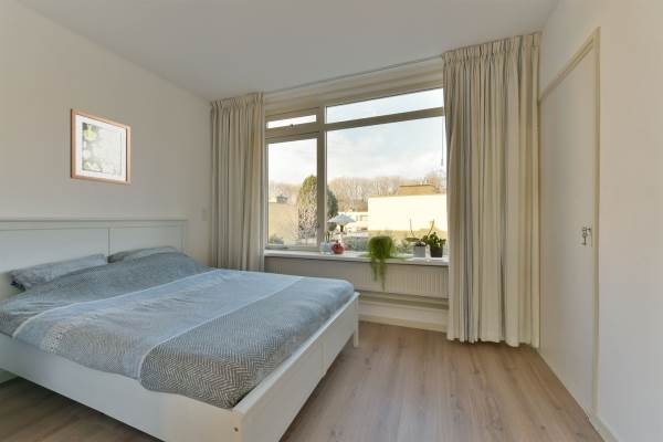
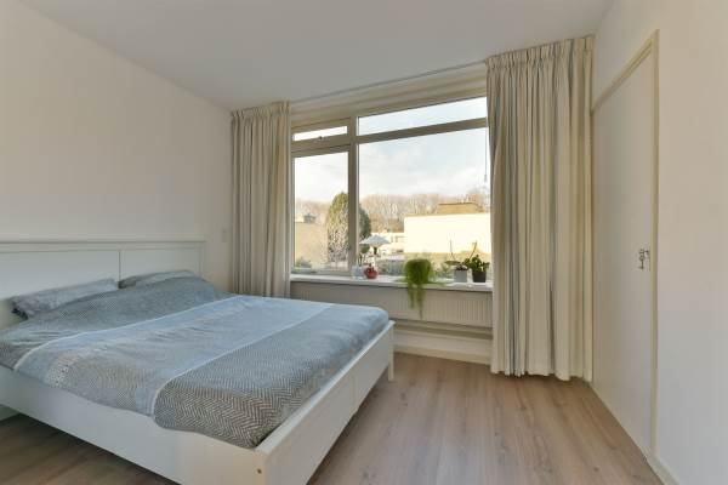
- wall art [69,107,131,186]
